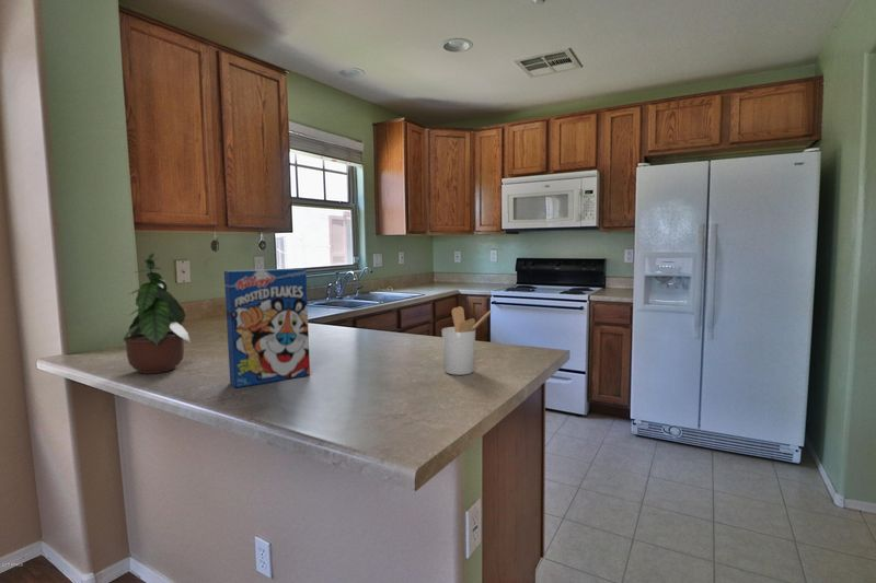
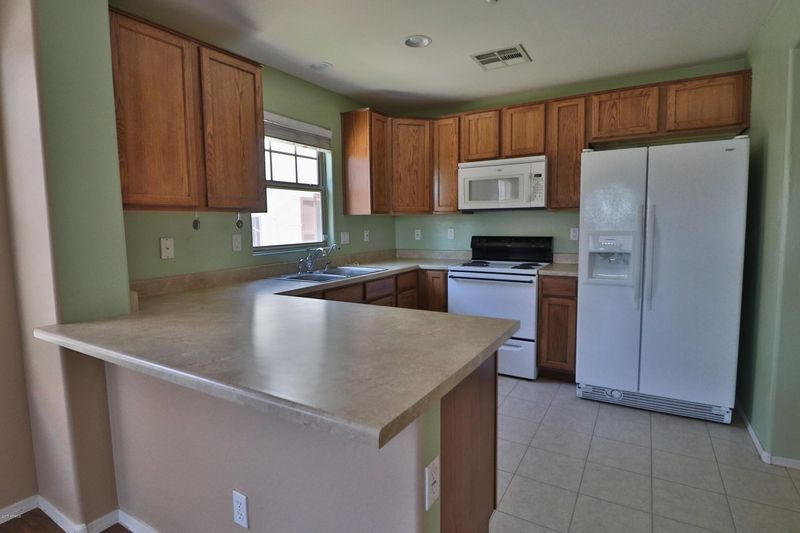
- utensil holder [440,305,493,376]
- potted plant [122,252,192,375]
- cereal box [223,267,311,388]
